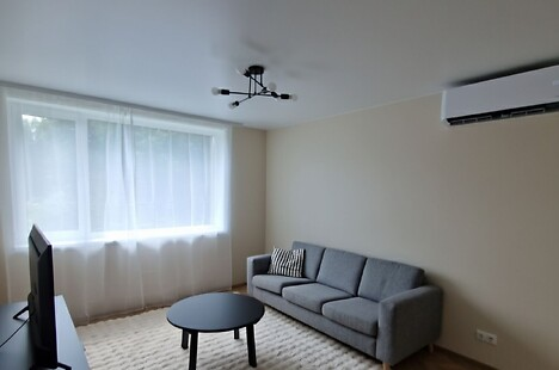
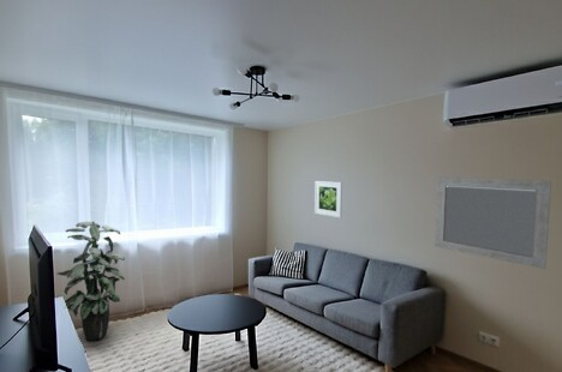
+ home mirror [434,176,552,270]
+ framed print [313,180,343,218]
+ indoor plant [55,221,126,342]
